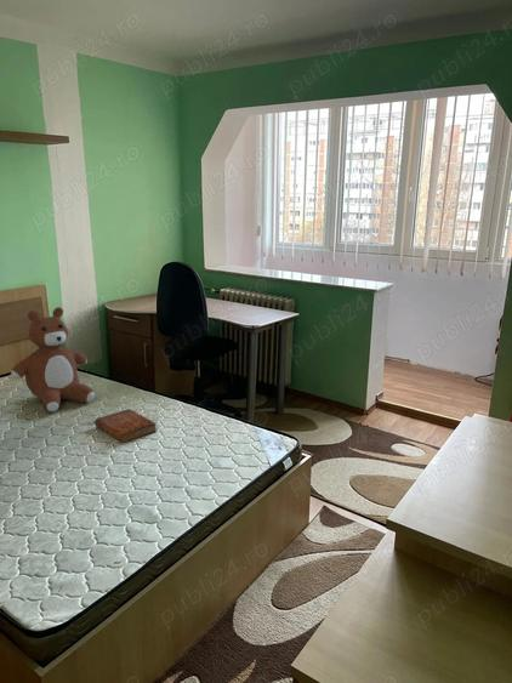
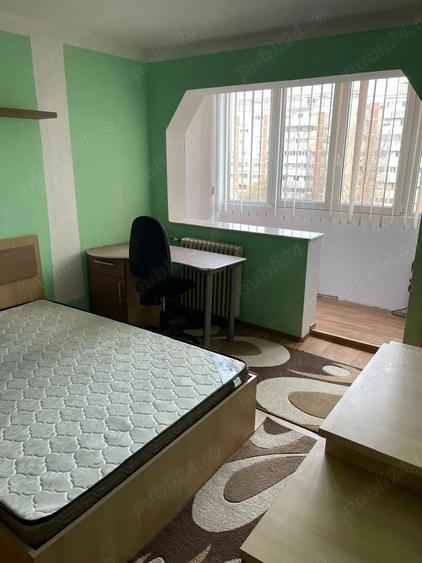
- bible [93,408,158,444]
- teddy bear [10,306,96,412]
